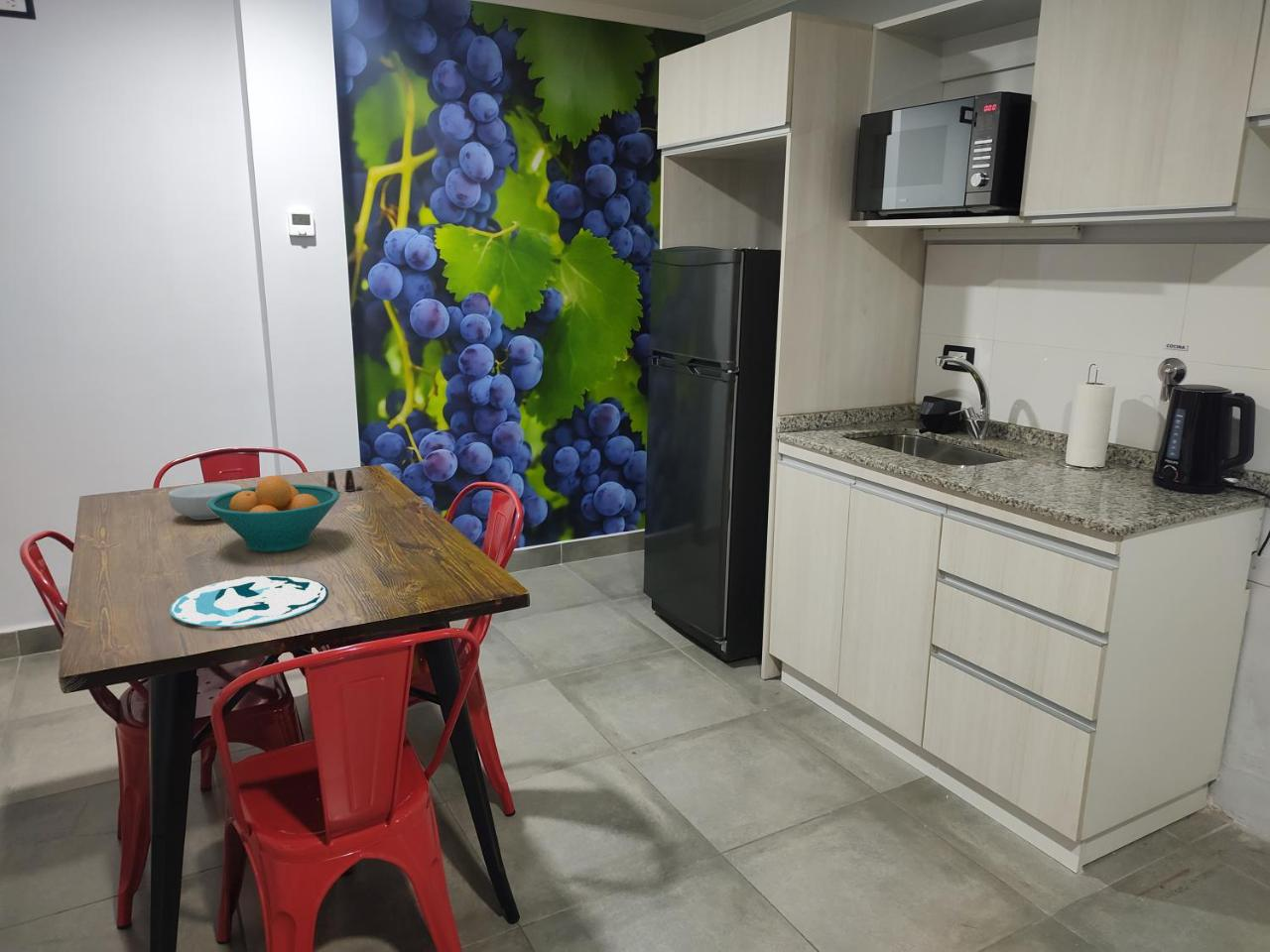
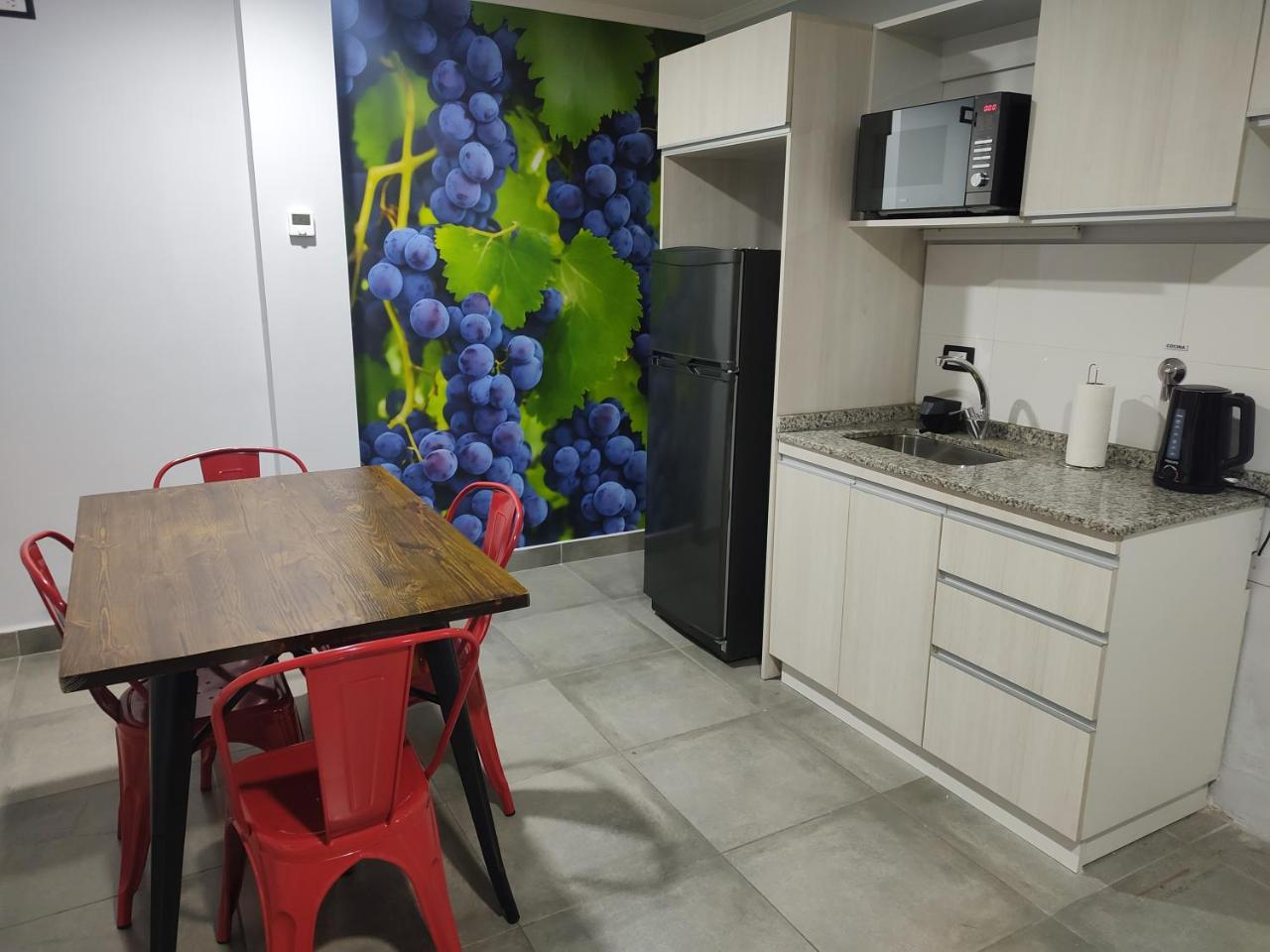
- salt shaker [325,469,363,492]
- cereal bowl [168,482,242,521]
- plate [169,575,329,628]
- fruit bowl [207,475,341,553]
